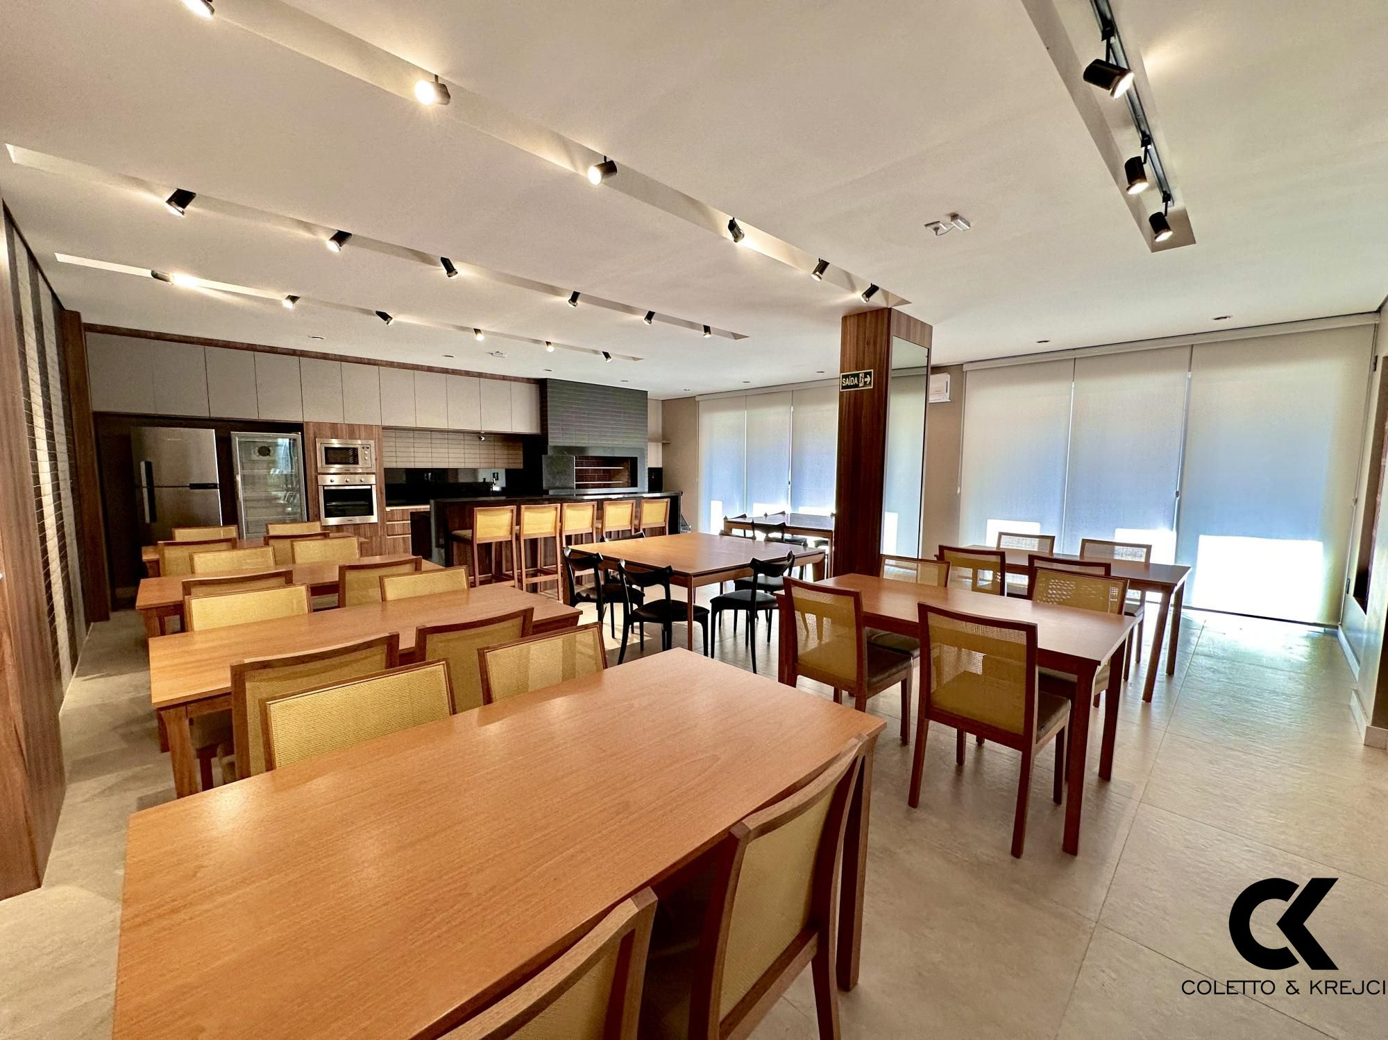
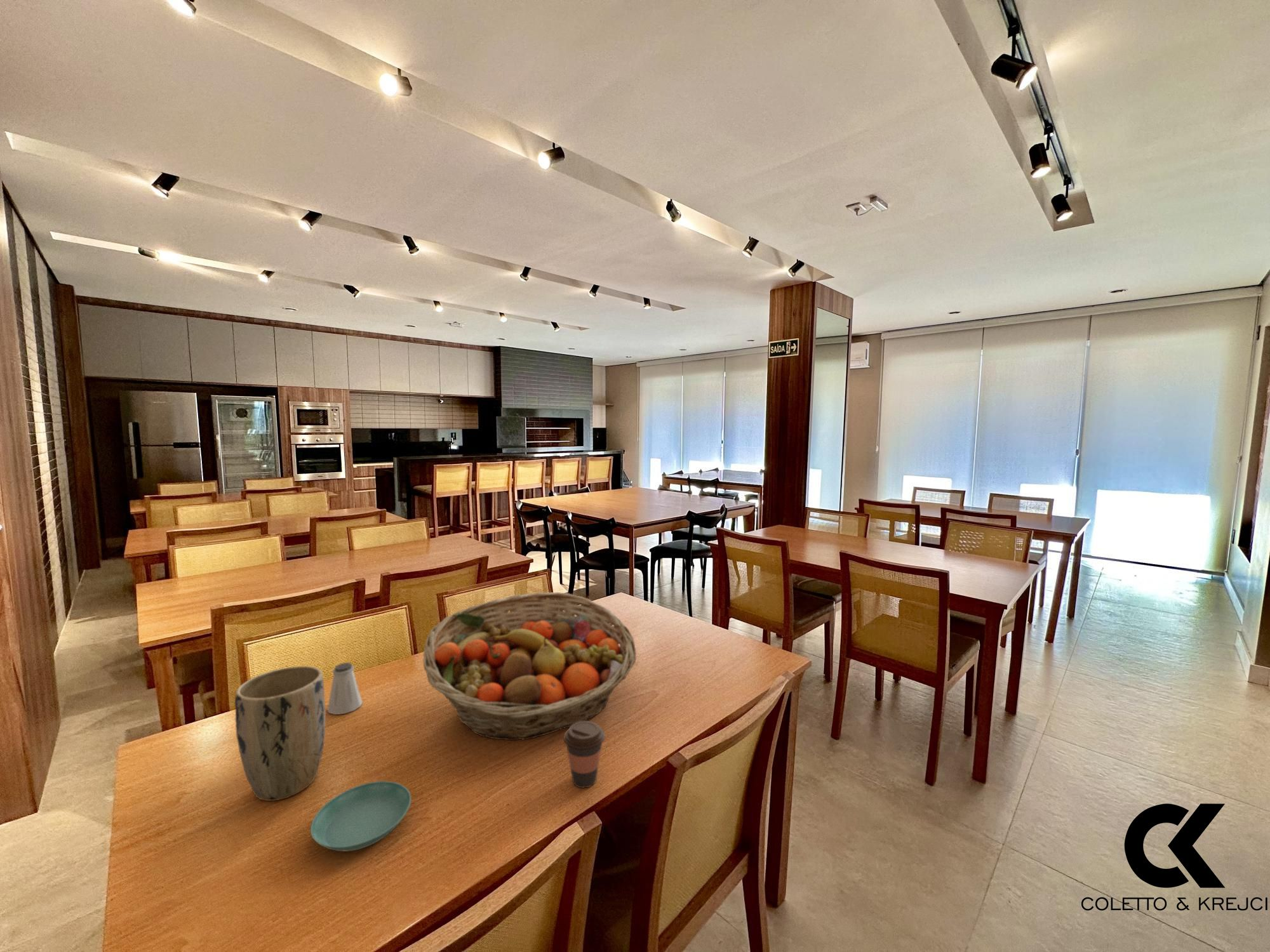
+ plant pot [234,665,326,802]
+ fruit basket [422,592,637,741]
+ saucer [310,781,411,852]
+ coffee cup [563,720,606,788]
+ saltshaker [327,662,363,715]
